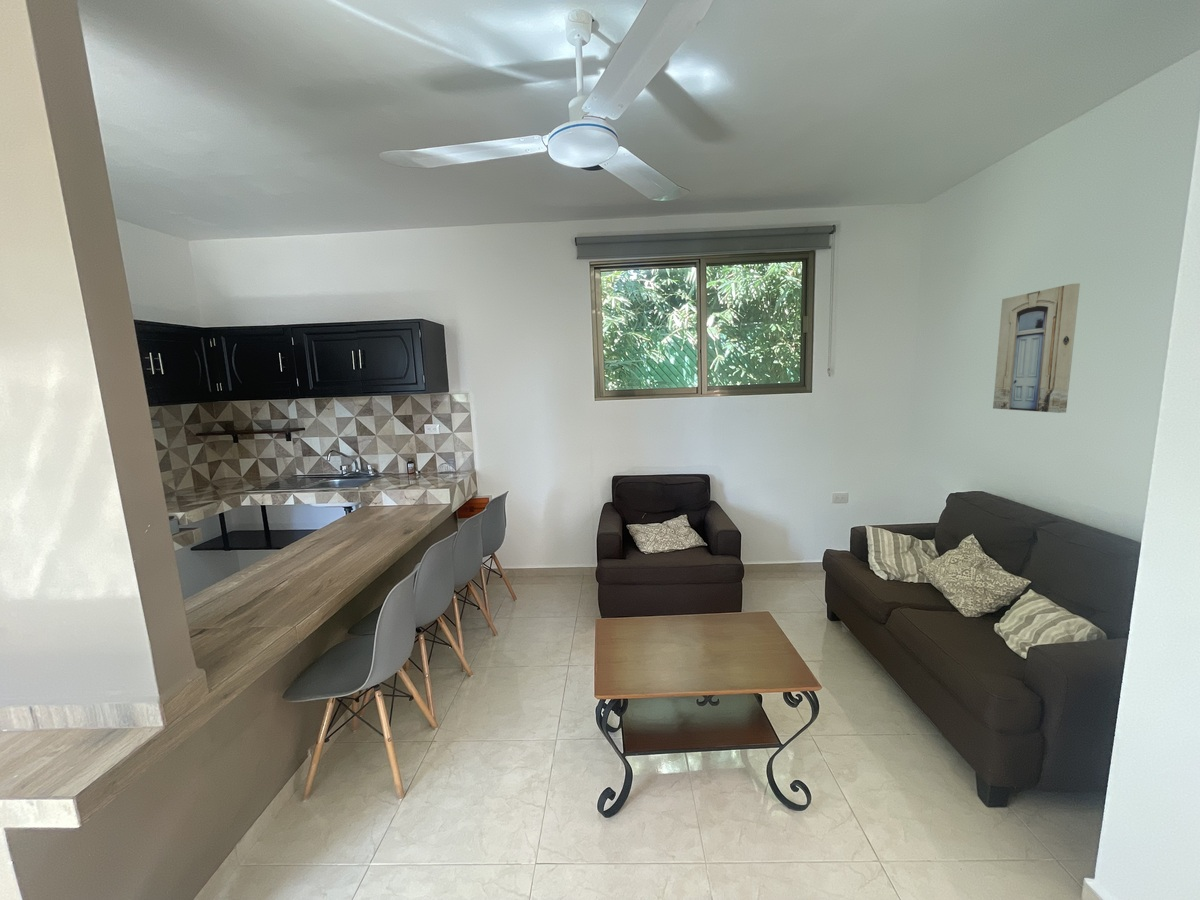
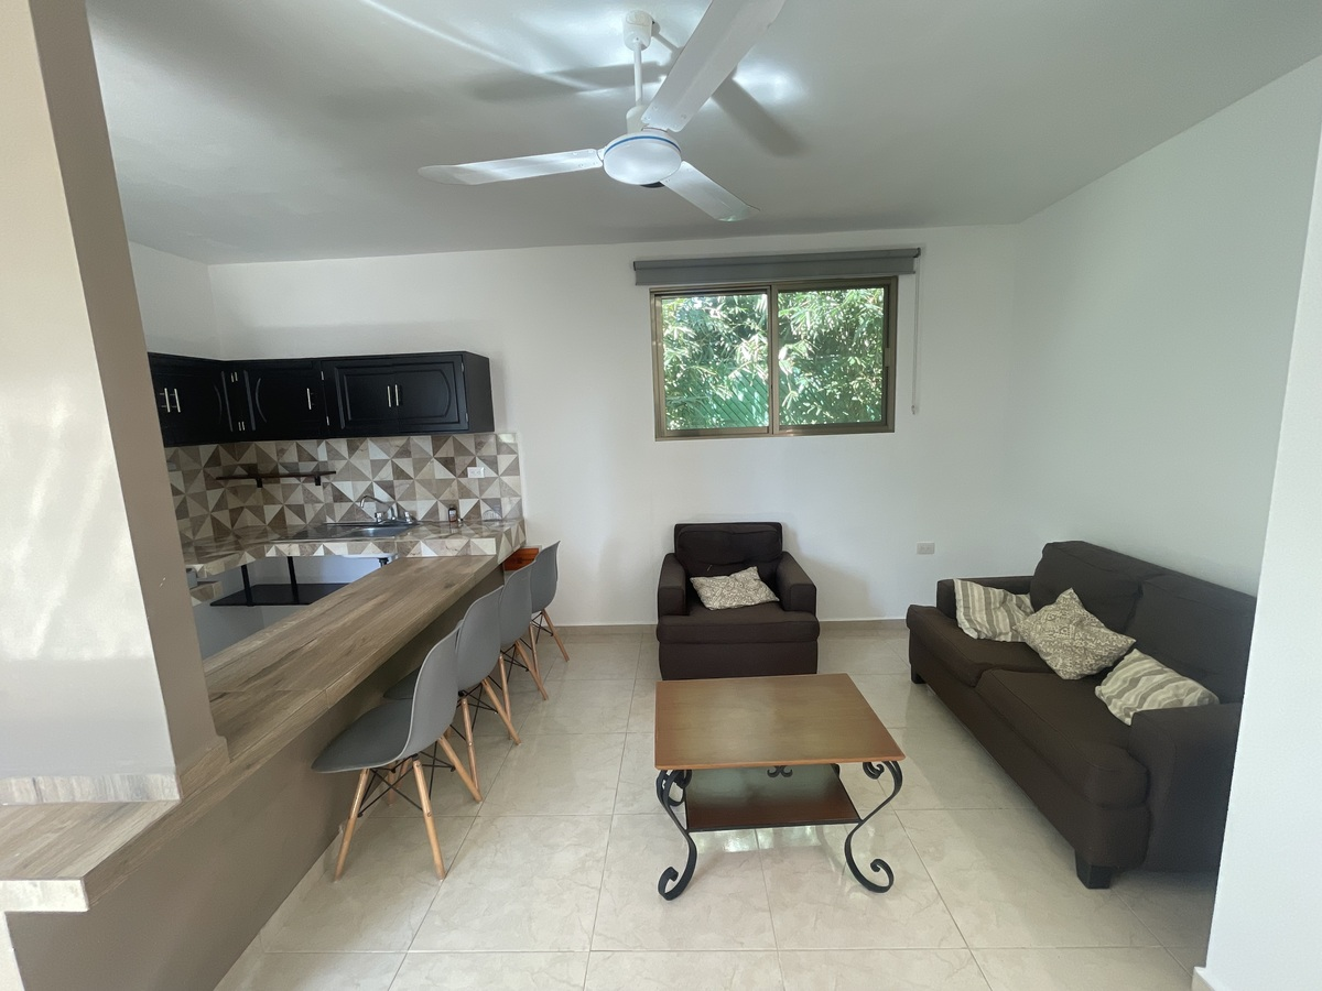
- wall art [992,282,1081,414]
